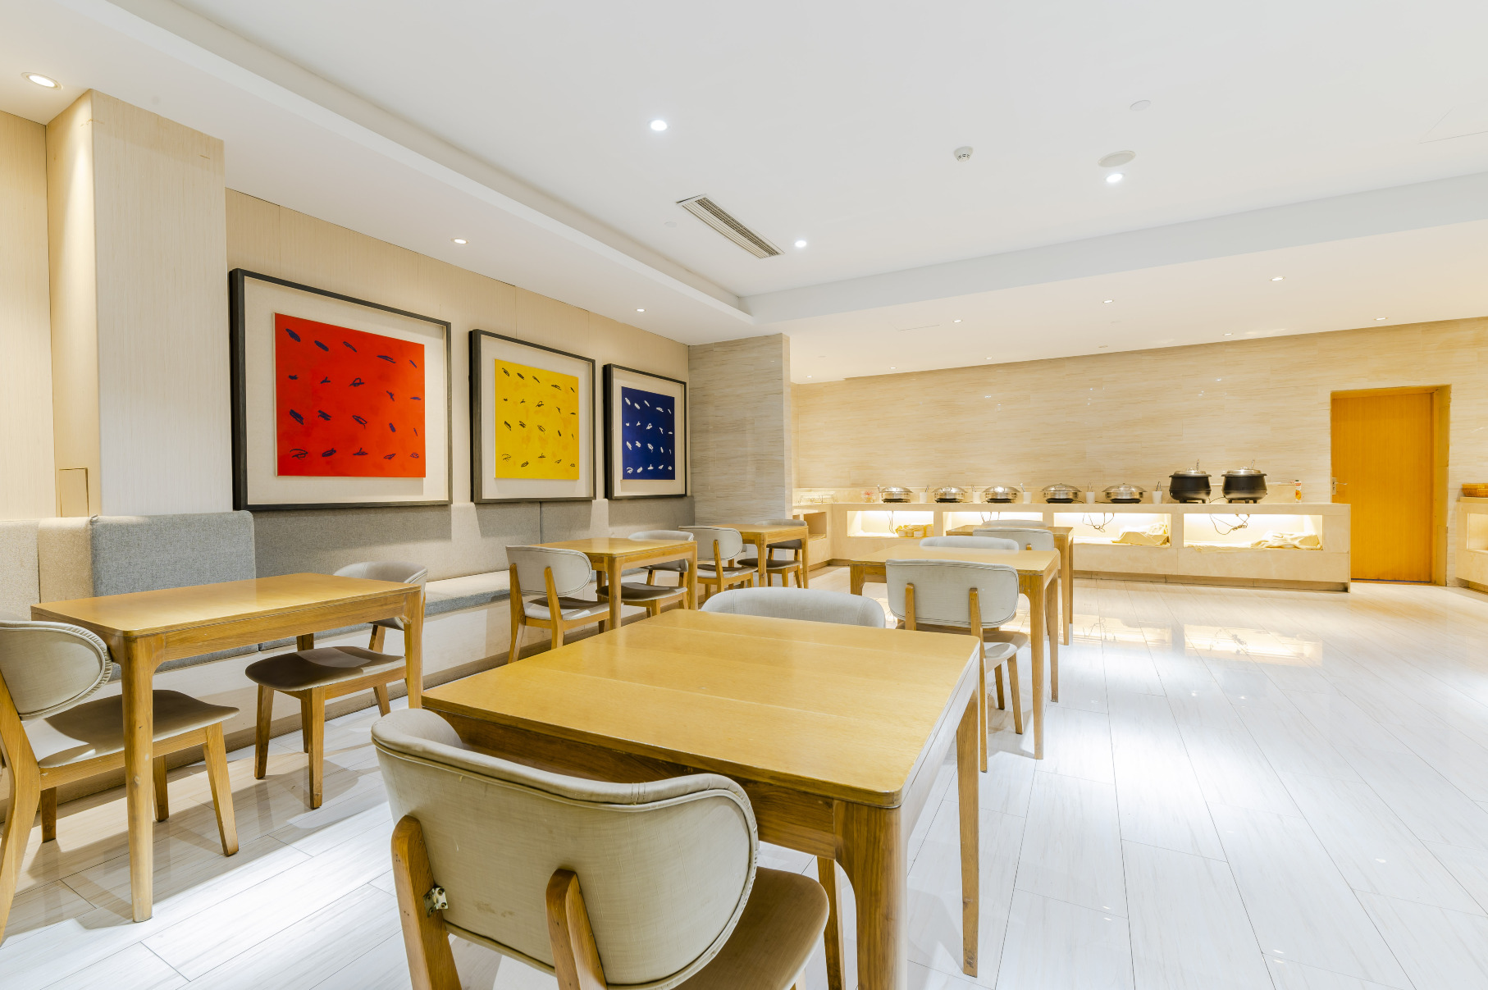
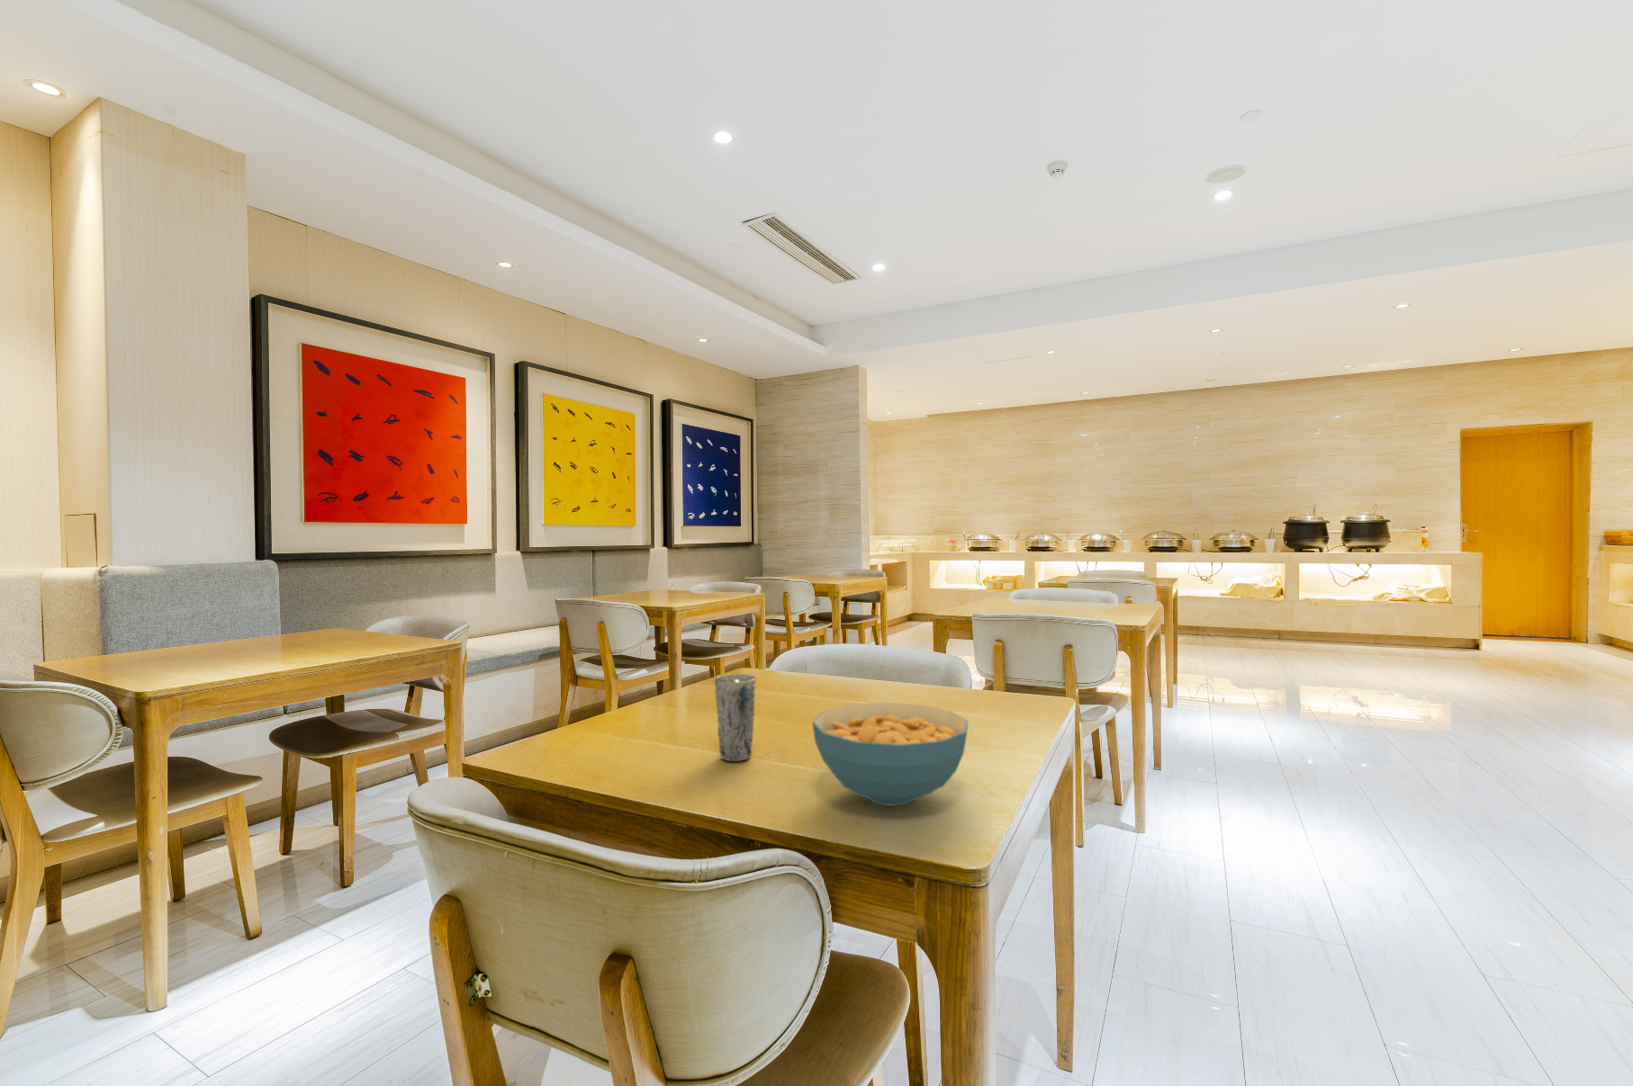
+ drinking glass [714,673,756,762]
+ cereal bowl [811,702,970,807]
